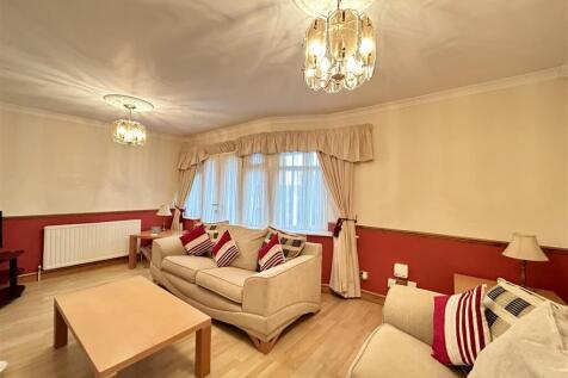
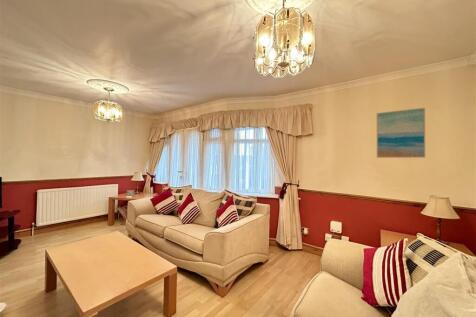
+ wall art [376,107,426,159]
